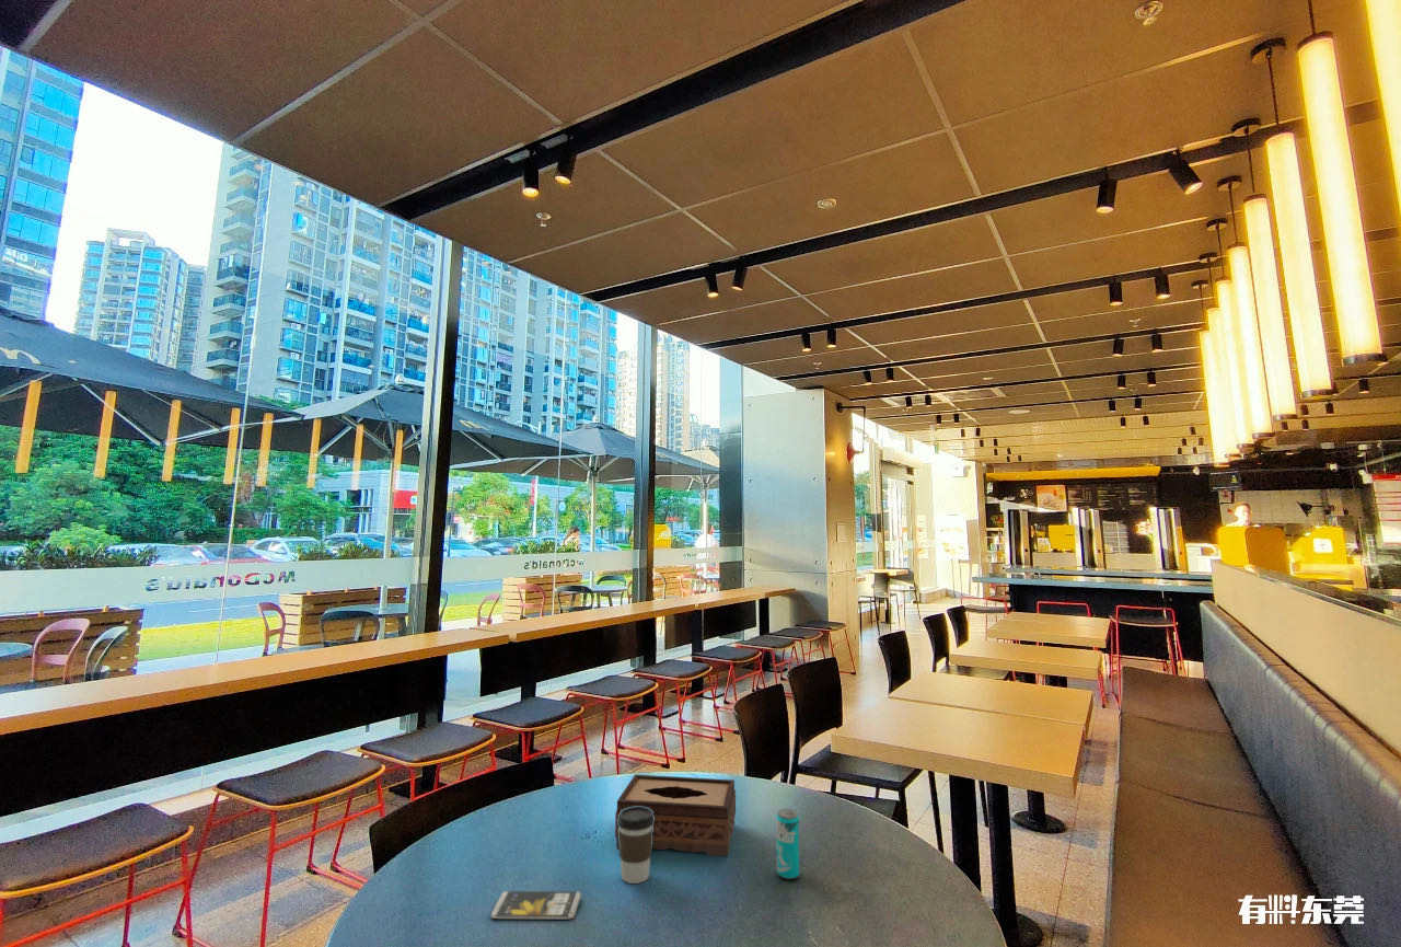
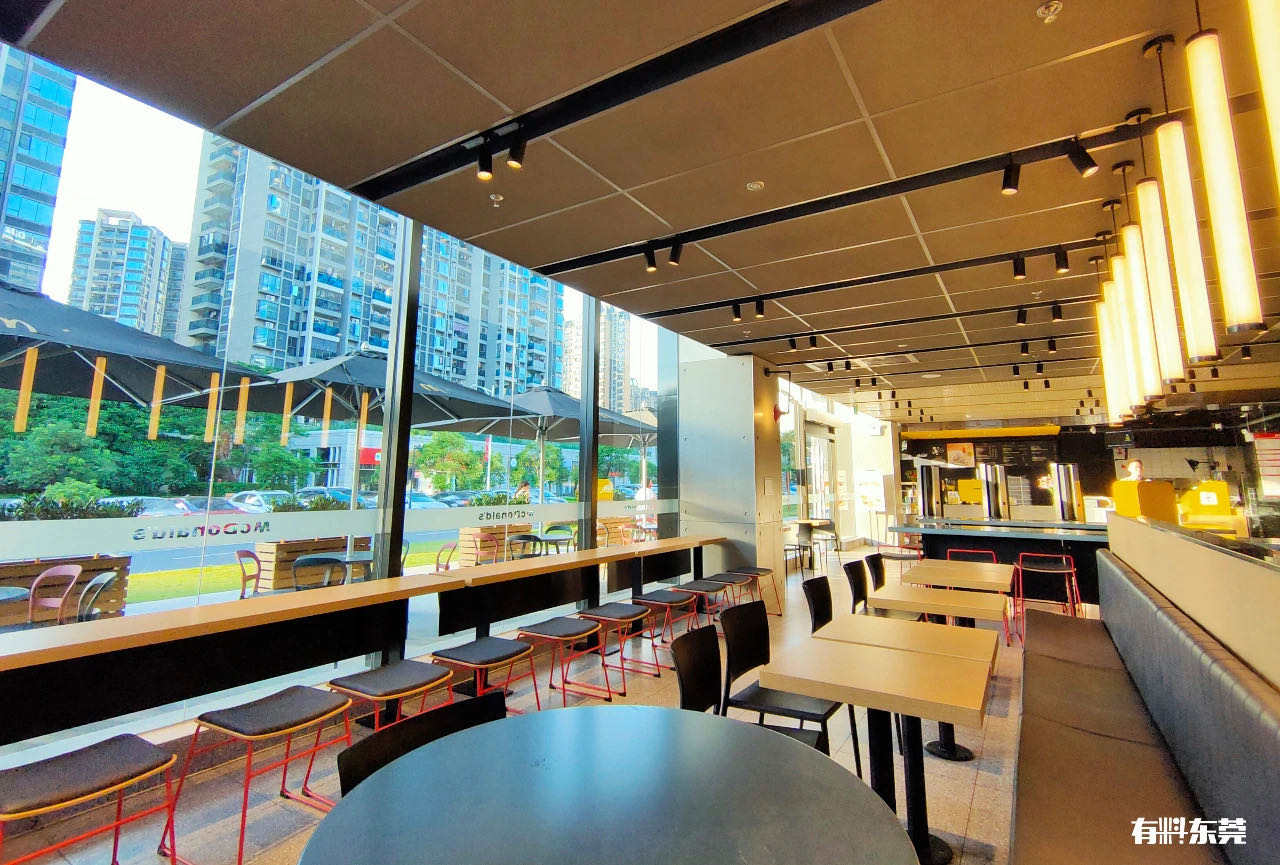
- tissue box [614,774,737,857]
- beverage can [775,808,801,880]
- smartphone [489,890,582,920]
- coffee cup [617,806,655,885]
